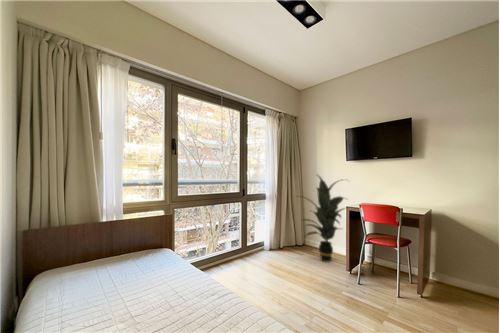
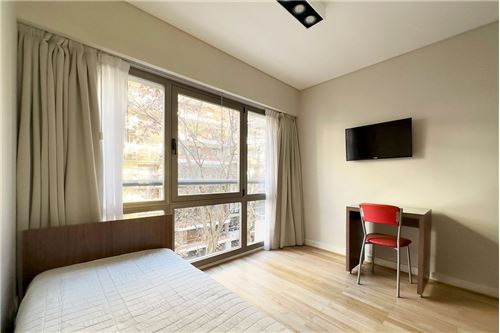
- indoor plant [294,173,350,263]
